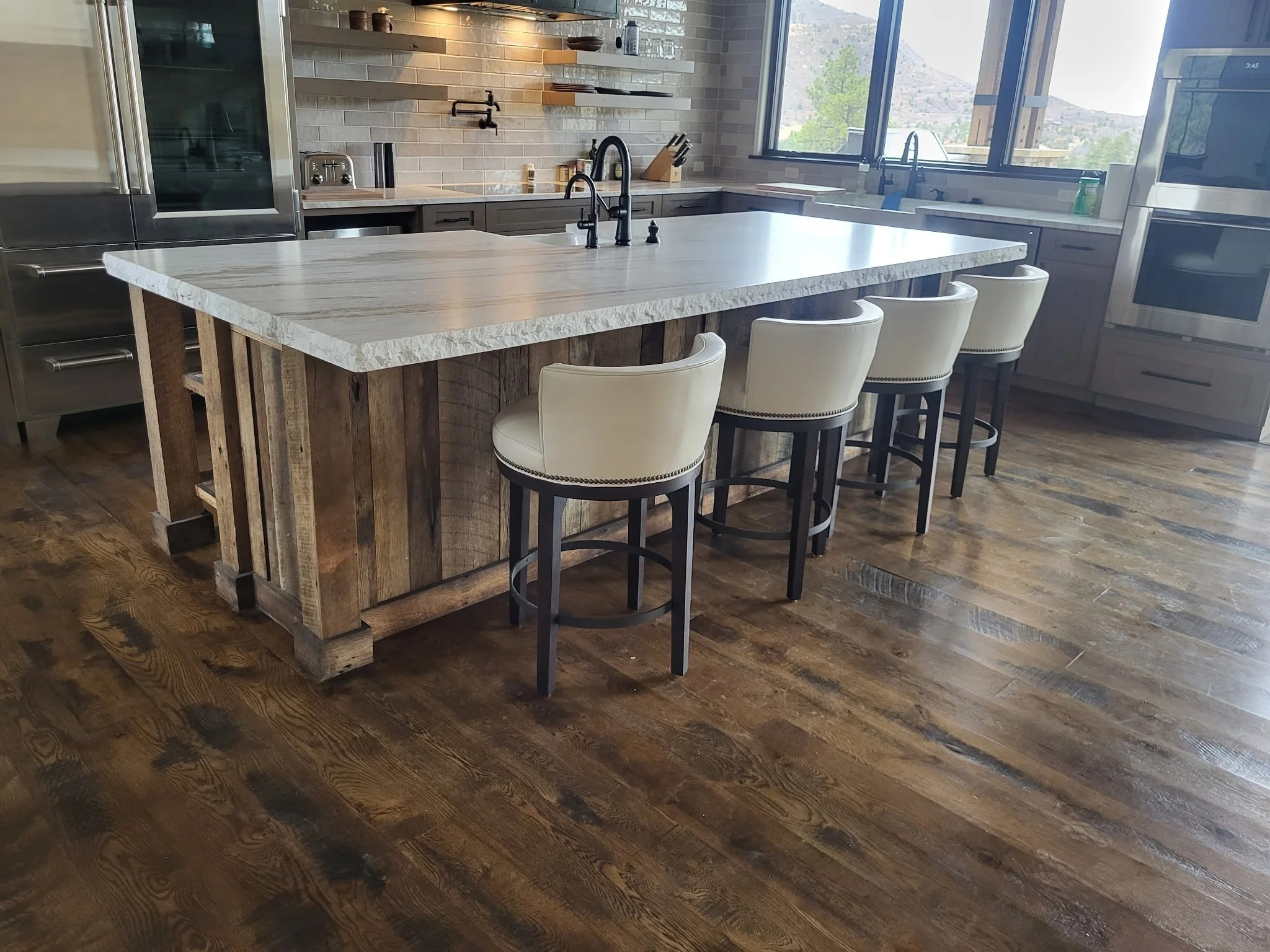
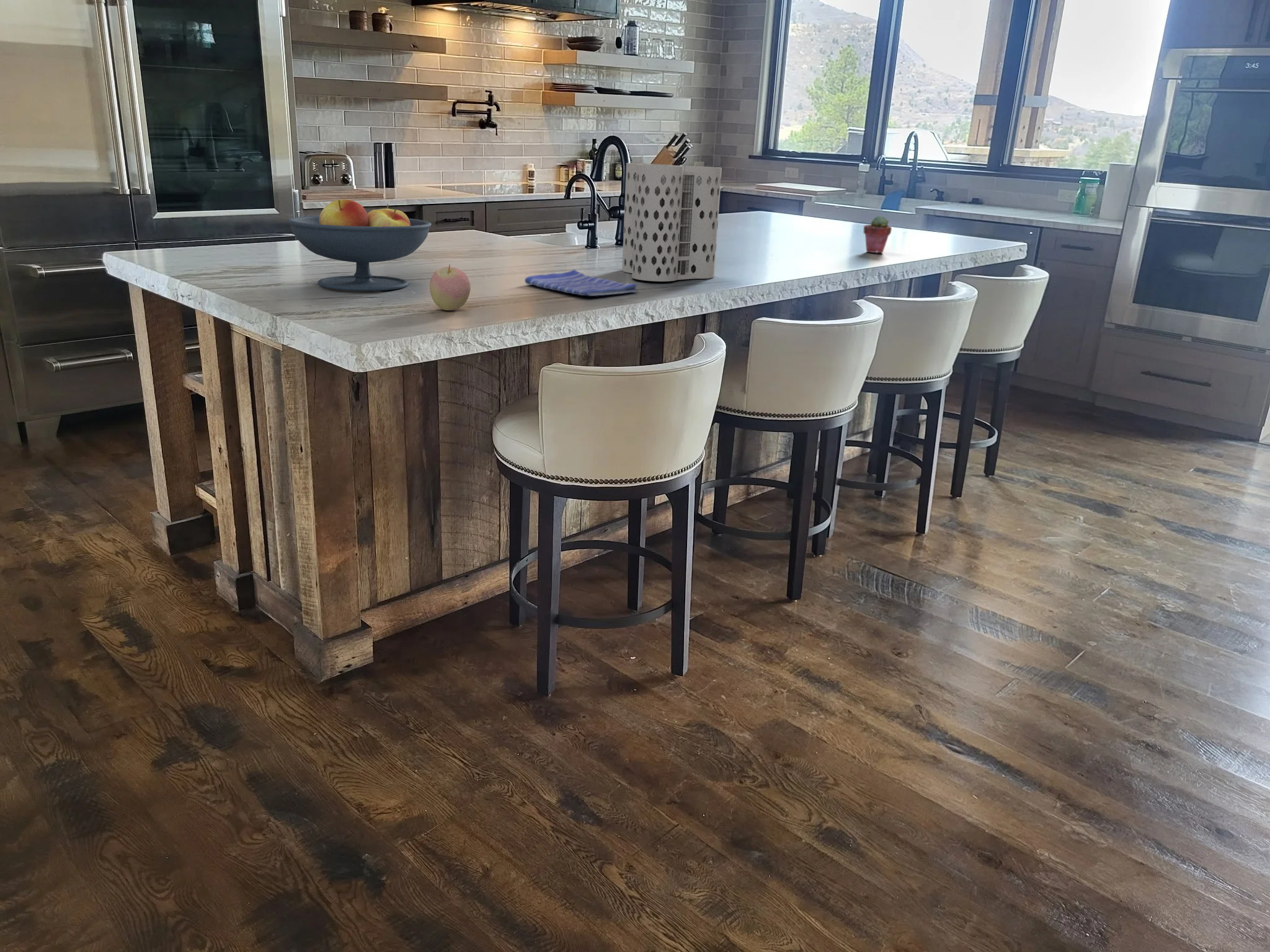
+ fruit bowl [287,198,432,291]
+ apple [429,263,471,311]
+ potted succulent [863,215,892,253]
+ utensil holder [621,162,722,282]
+ dish towel [524,269,638,297]
